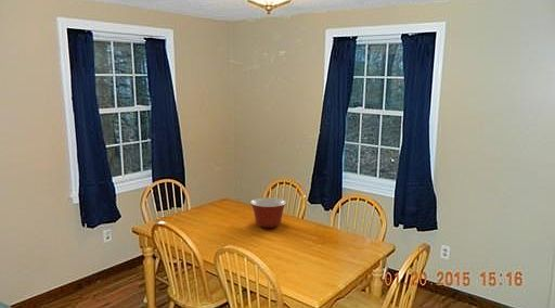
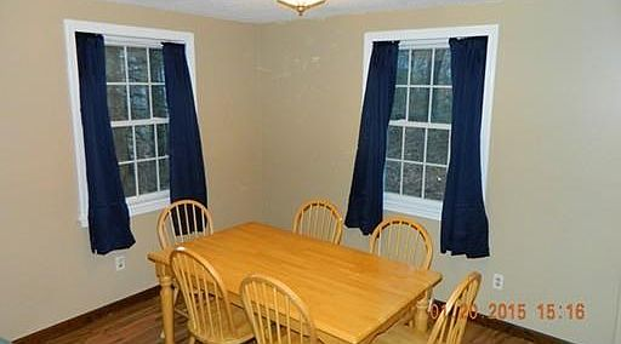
- mixing bowl [249,196,287,229]
